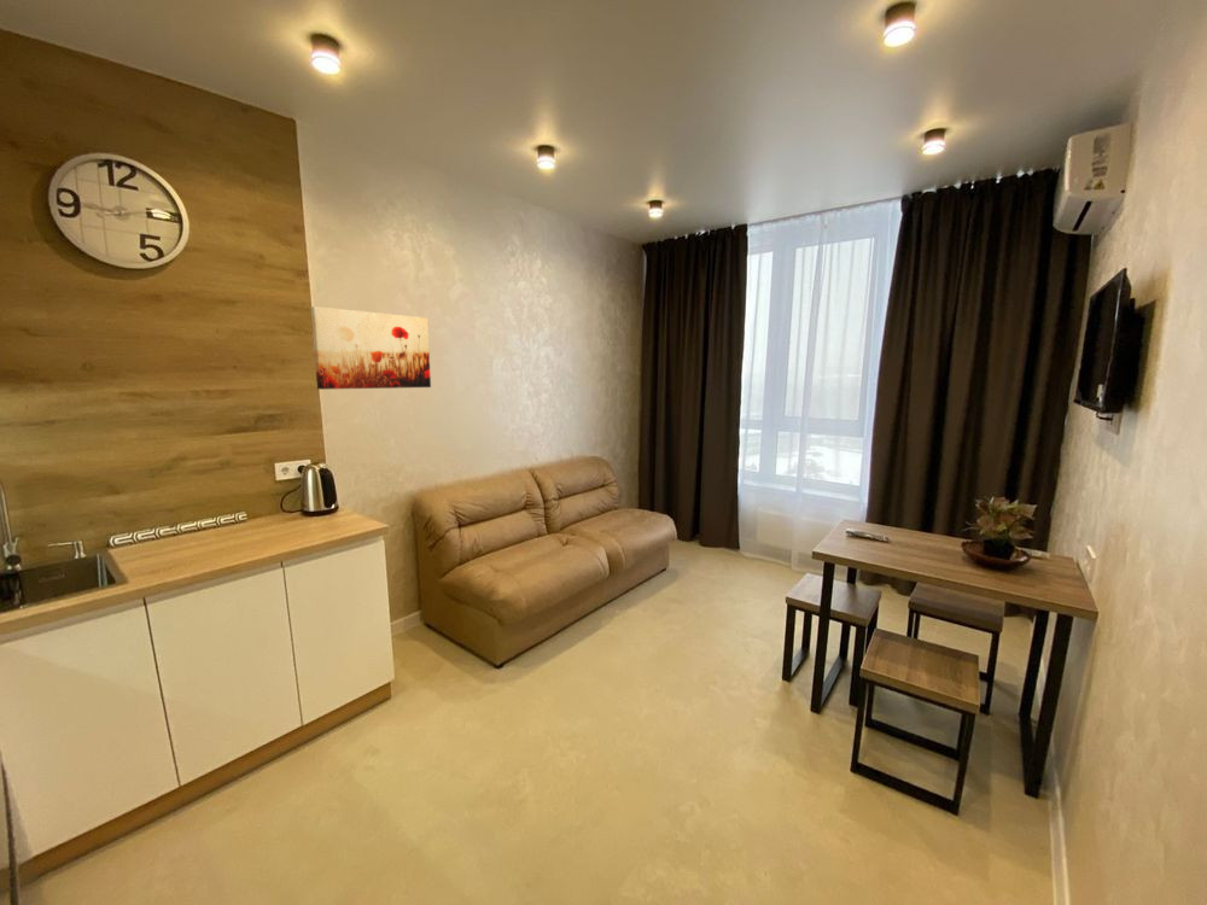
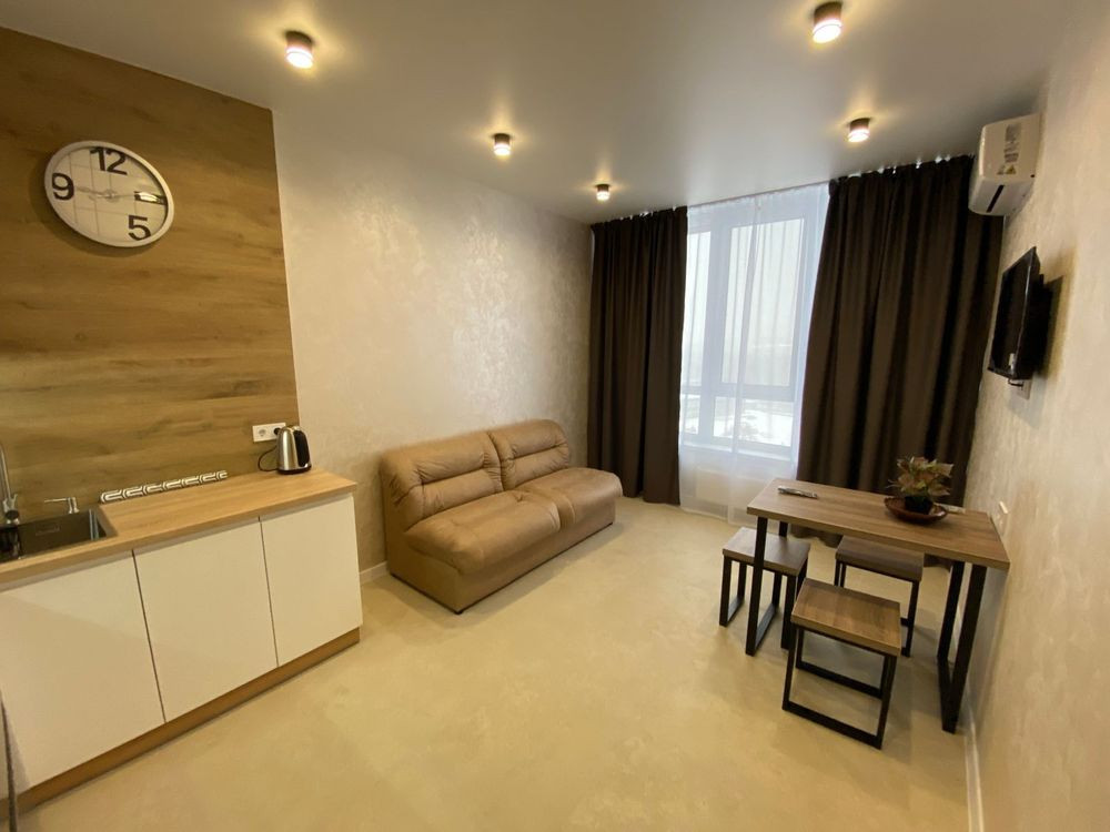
- wall art [309,305,432,391]
